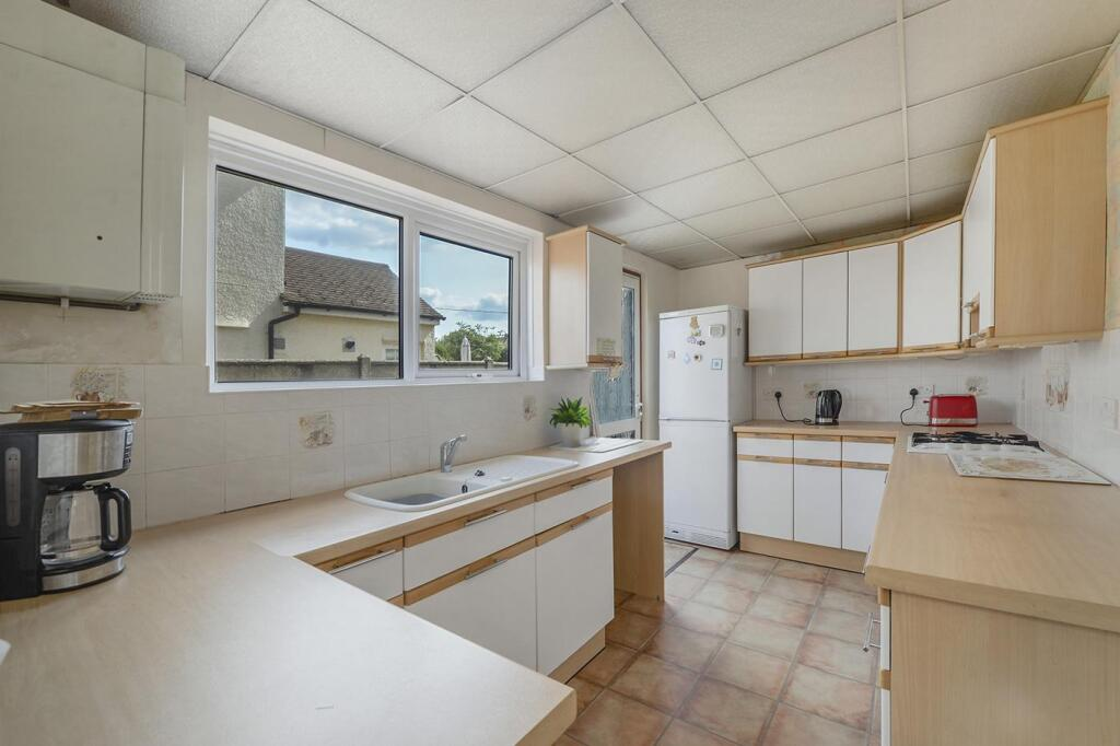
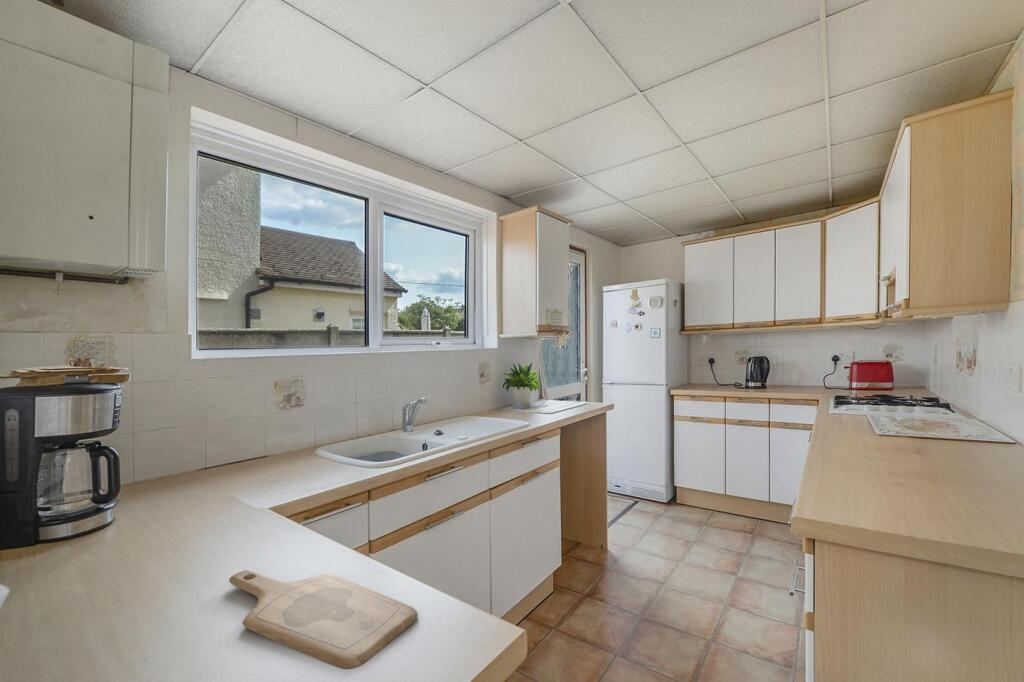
+ cutting board [228,569,418,670]
